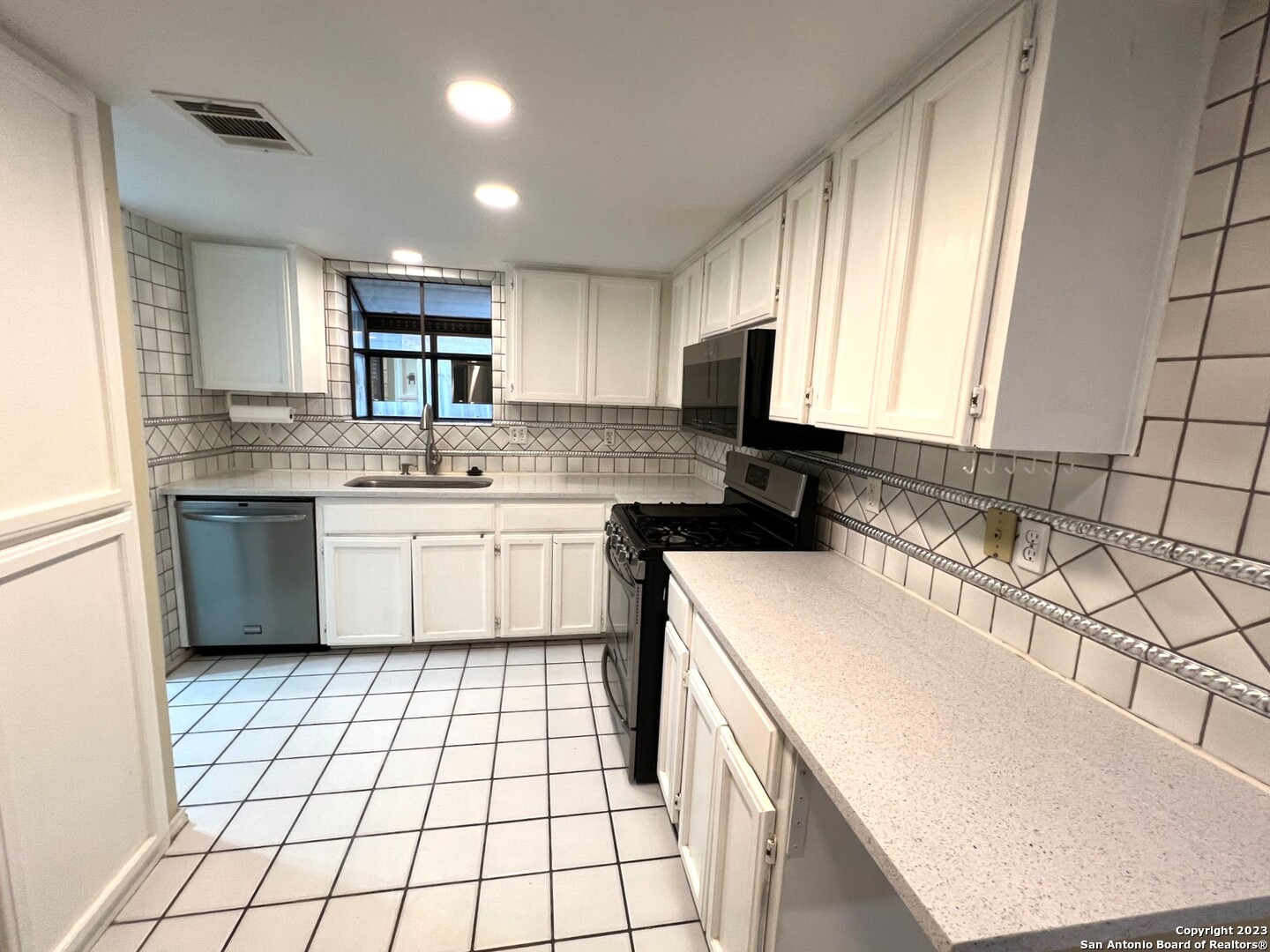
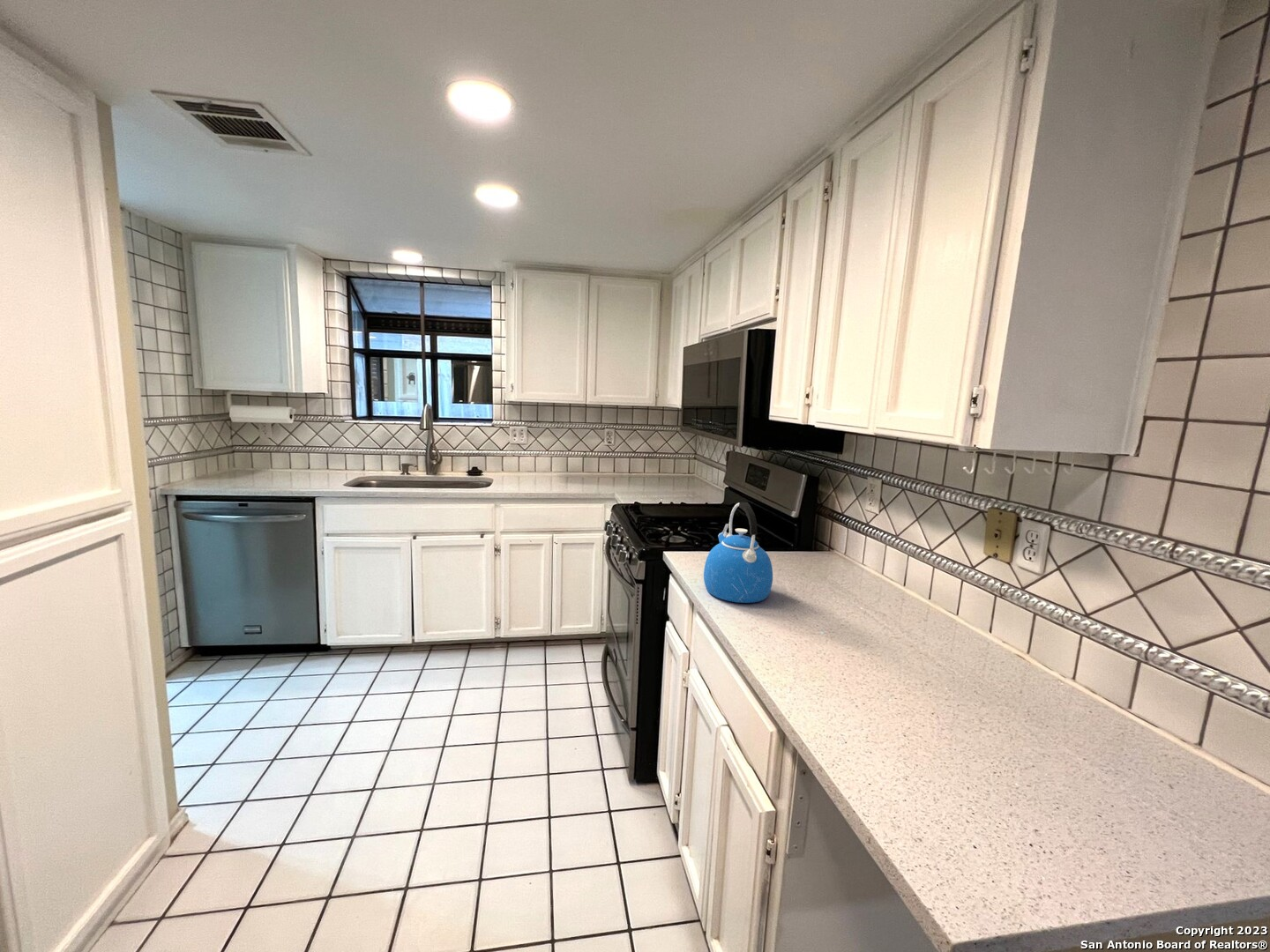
+ kettle [703,502,773,604]
